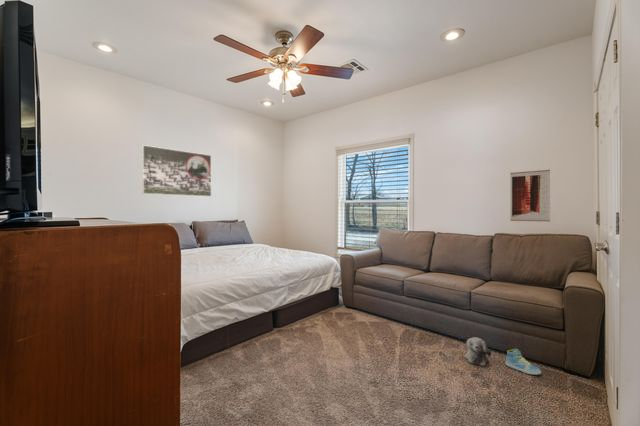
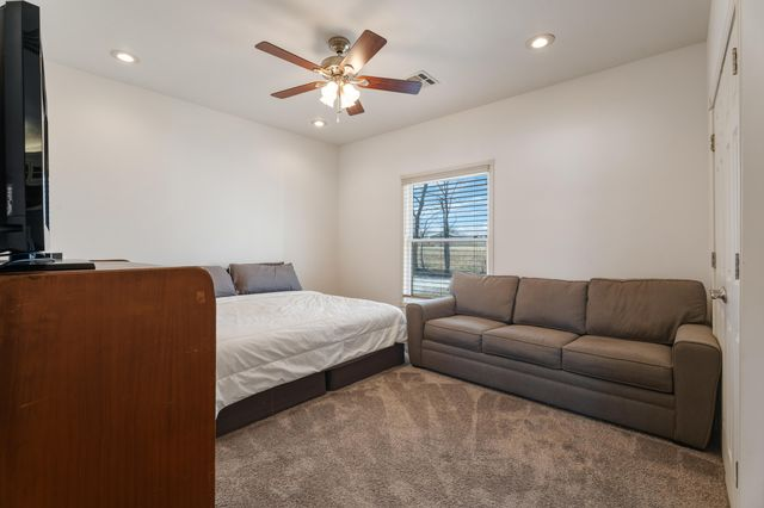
- wall art [509,169,551,222]
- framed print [141,144,212,197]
- sneaker [504,347,542,376]
- plush toy [463,336,492,367]
